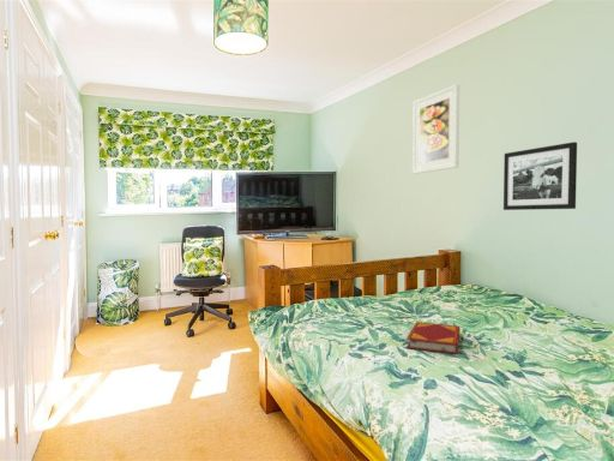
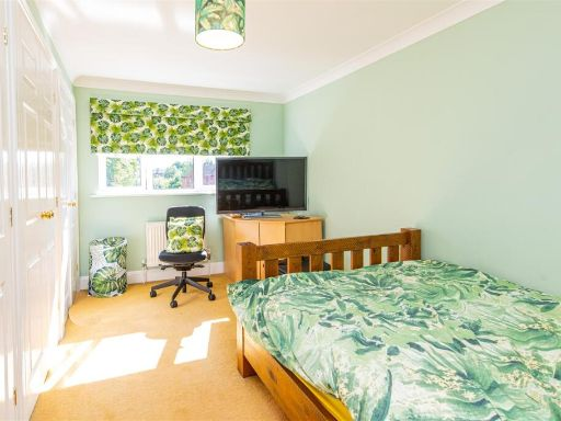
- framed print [411,83,460,175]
- picture frame [502,140,578,211]
- hardback book [405,321,462,355]
